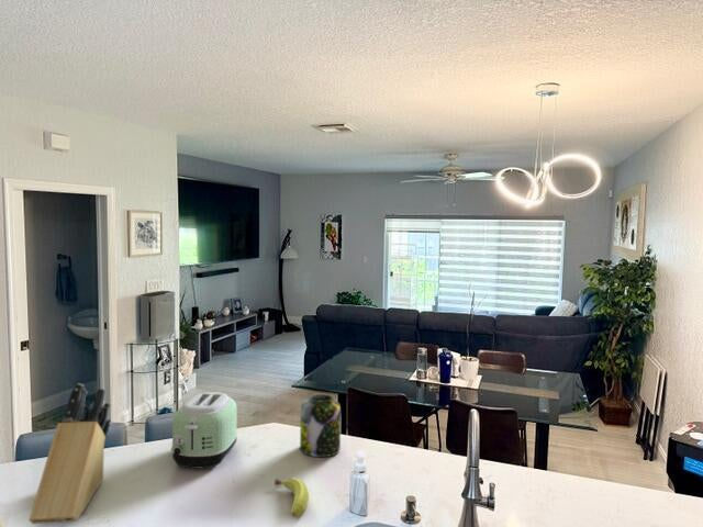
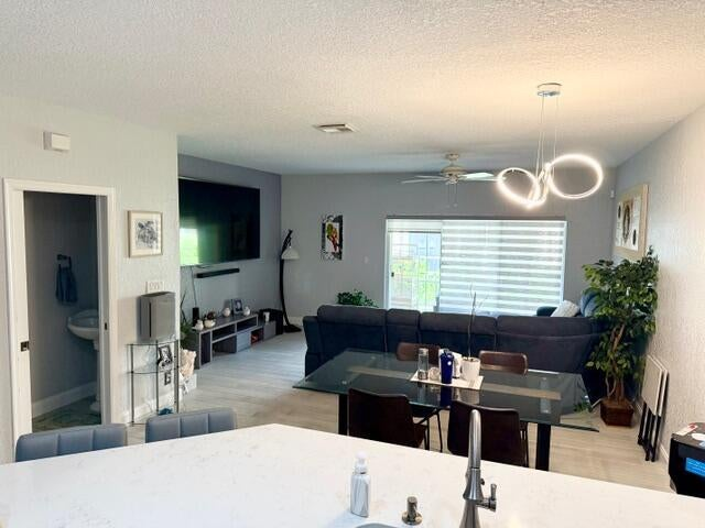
- jar [299,393,342,458]
- toaster [170,391,239,470]
- knife block [27,382,112,525]
- fruit [274,478,310,518]
